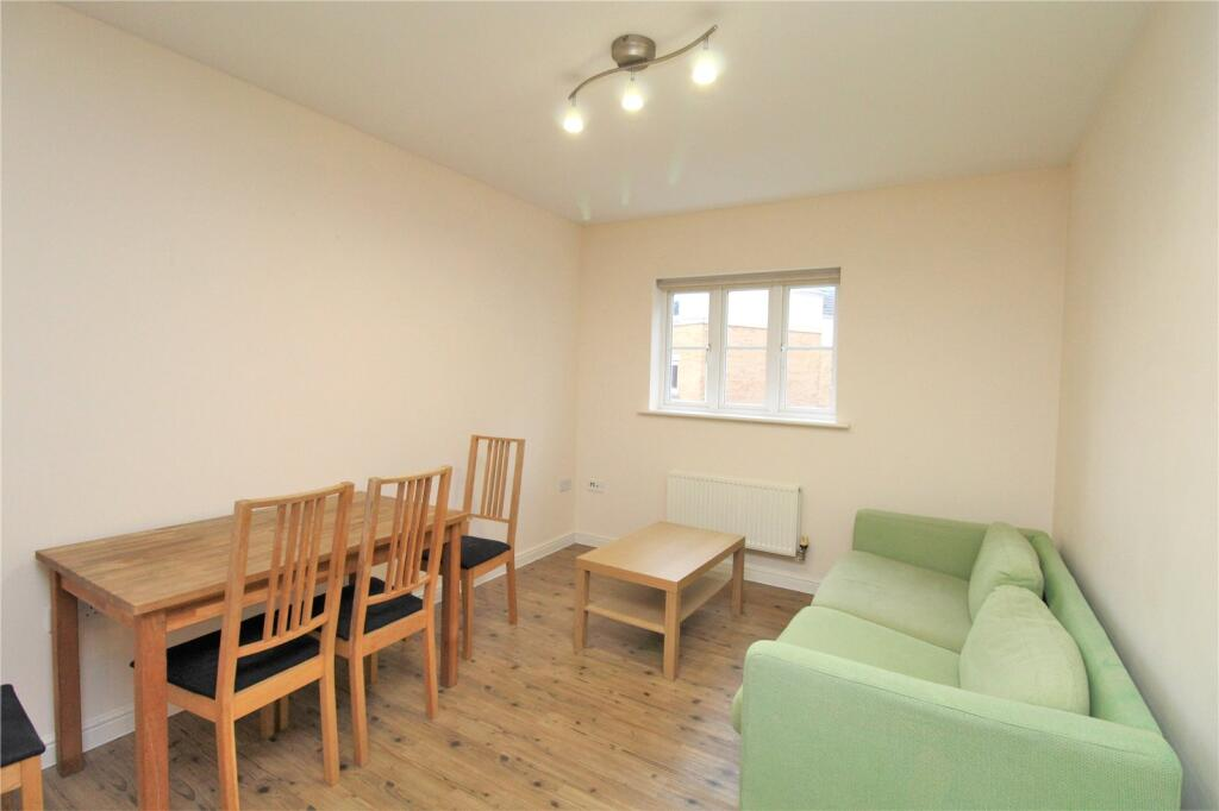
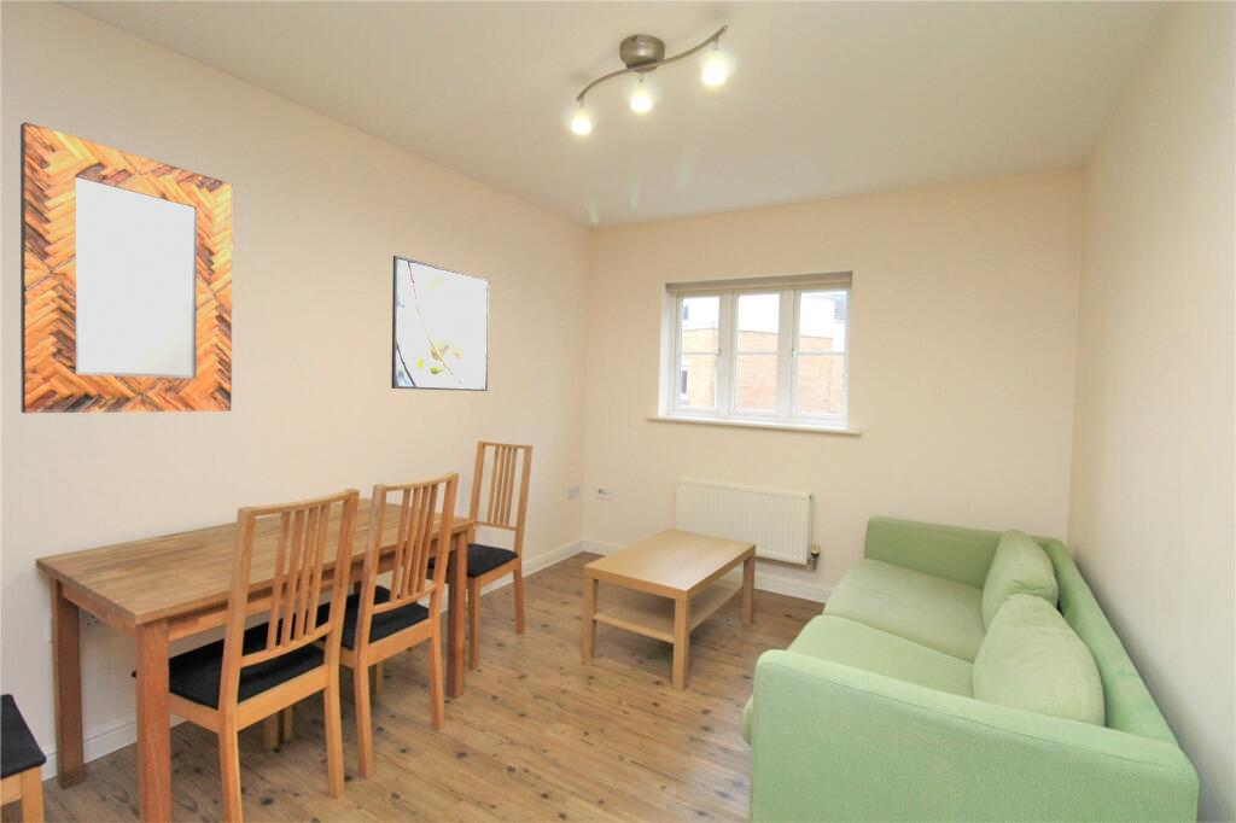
+ home mirror [19,121,233,414]
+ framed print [390,255,490,392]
